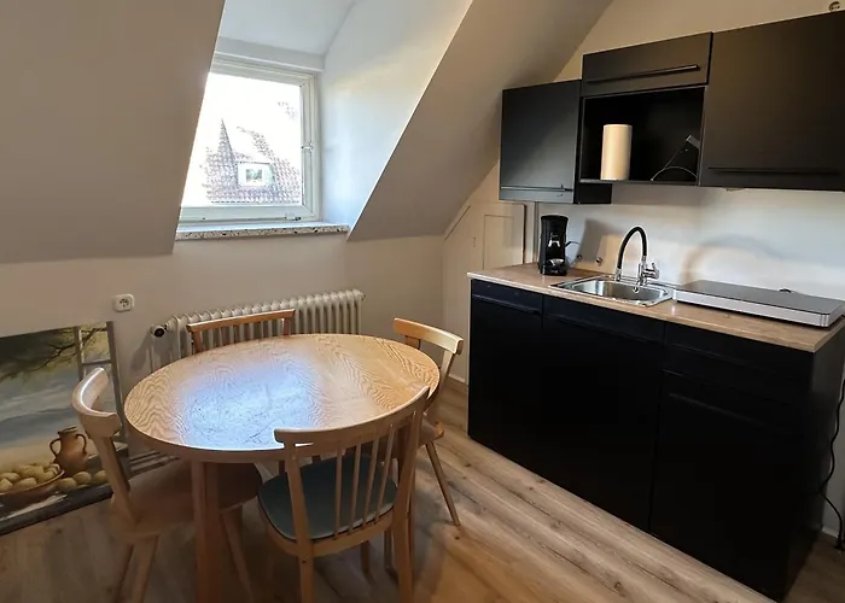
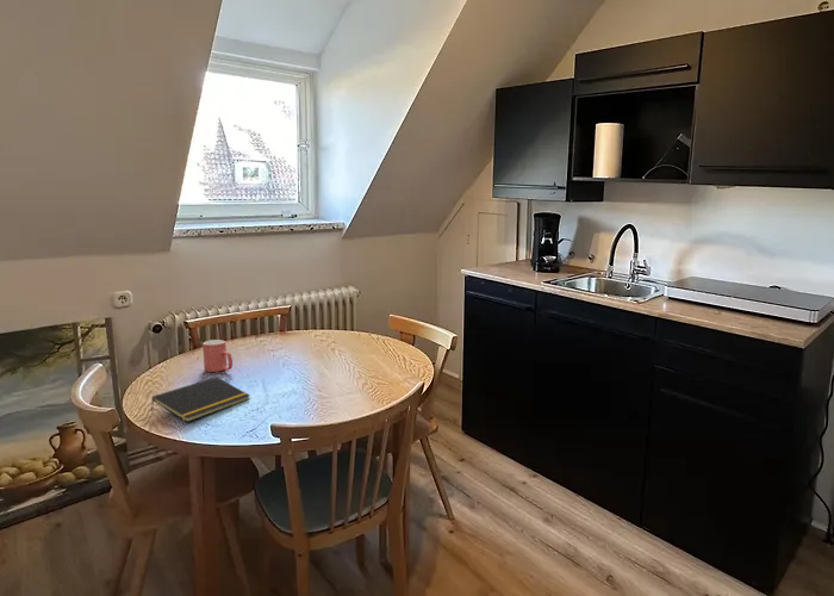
+ notepad [150,375,251,423]
+ mug [201,339,234,373]
